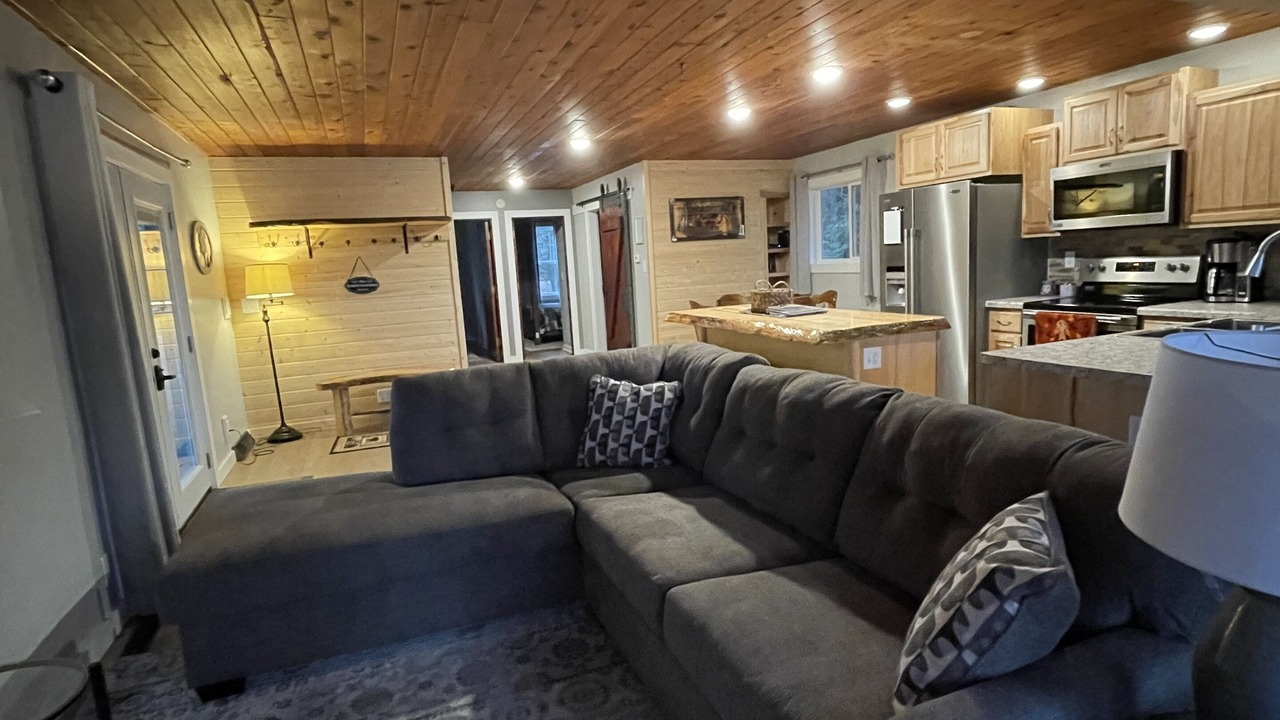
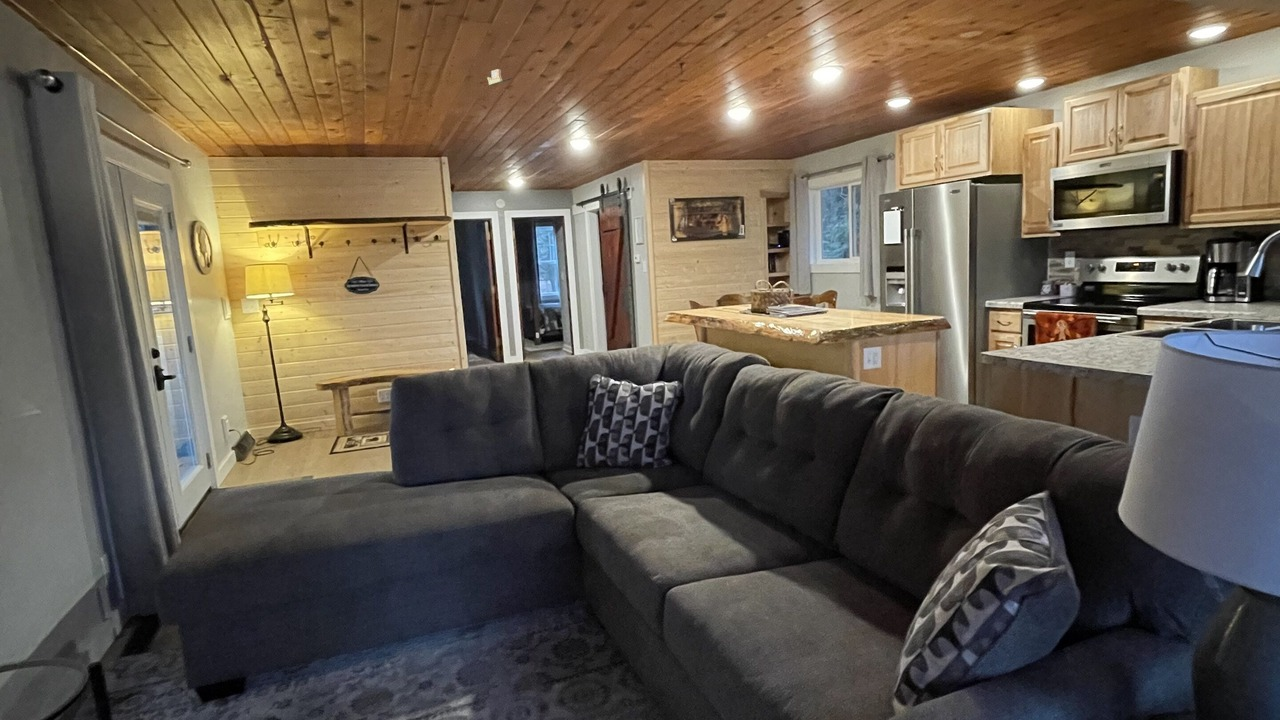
+ tape dispenser [486,68,513,87]
